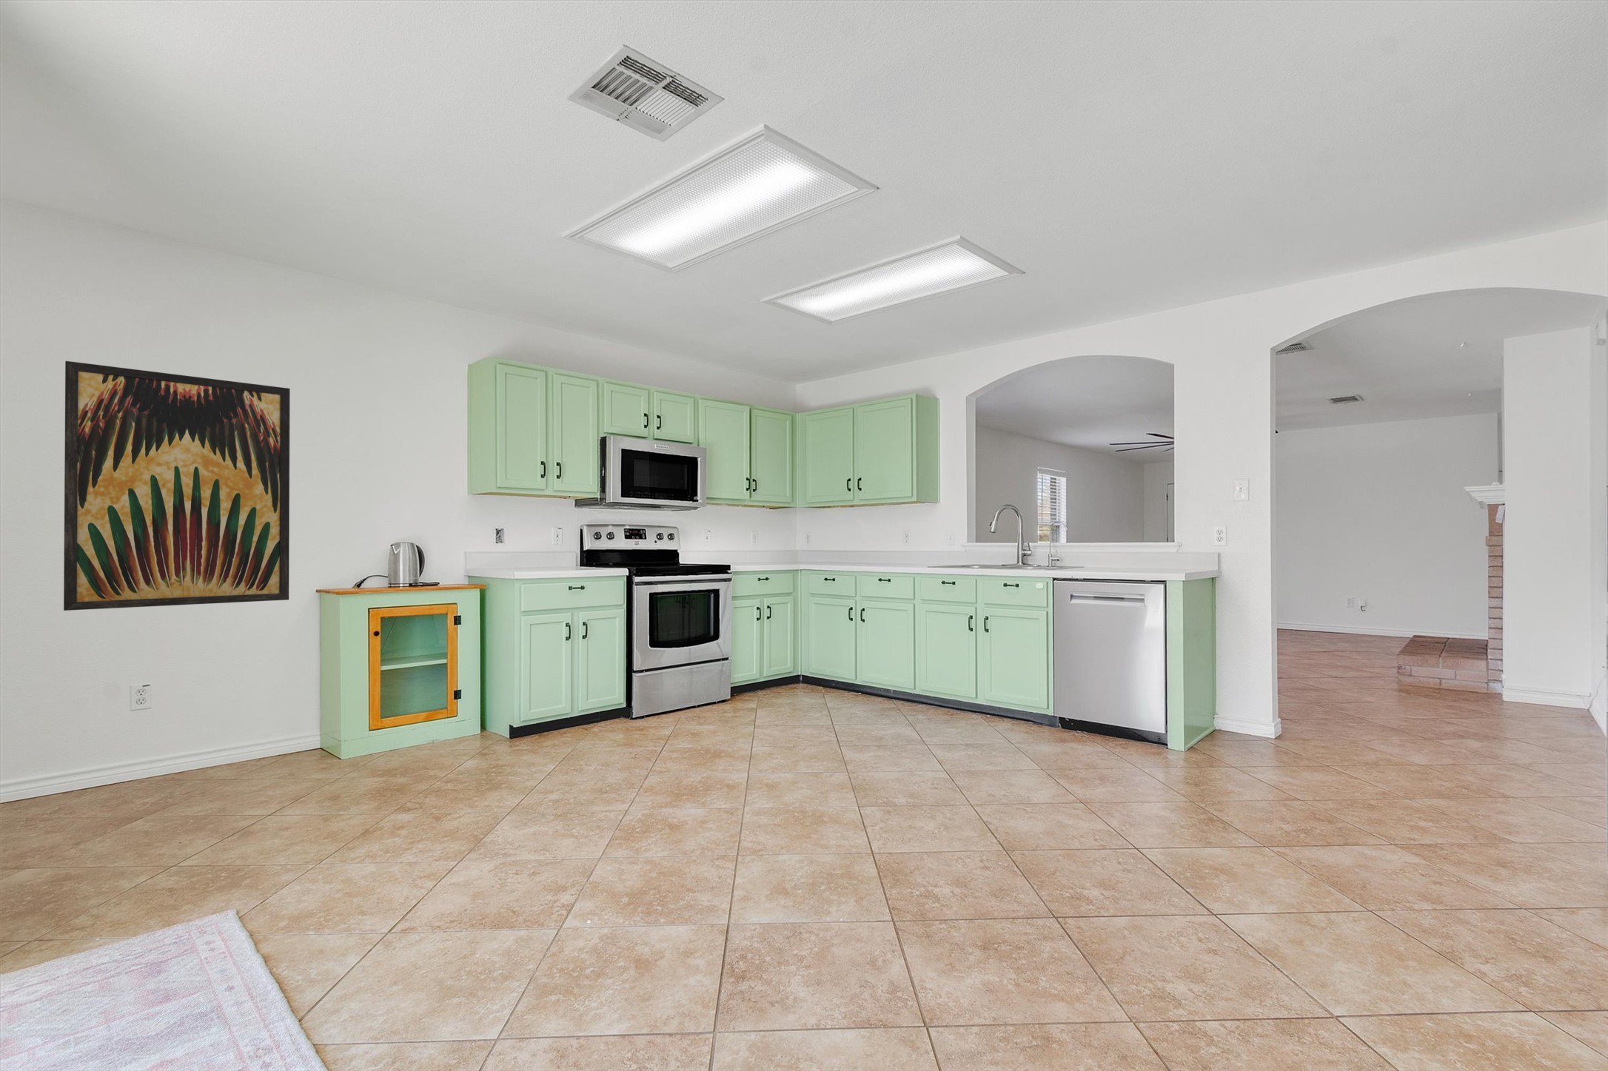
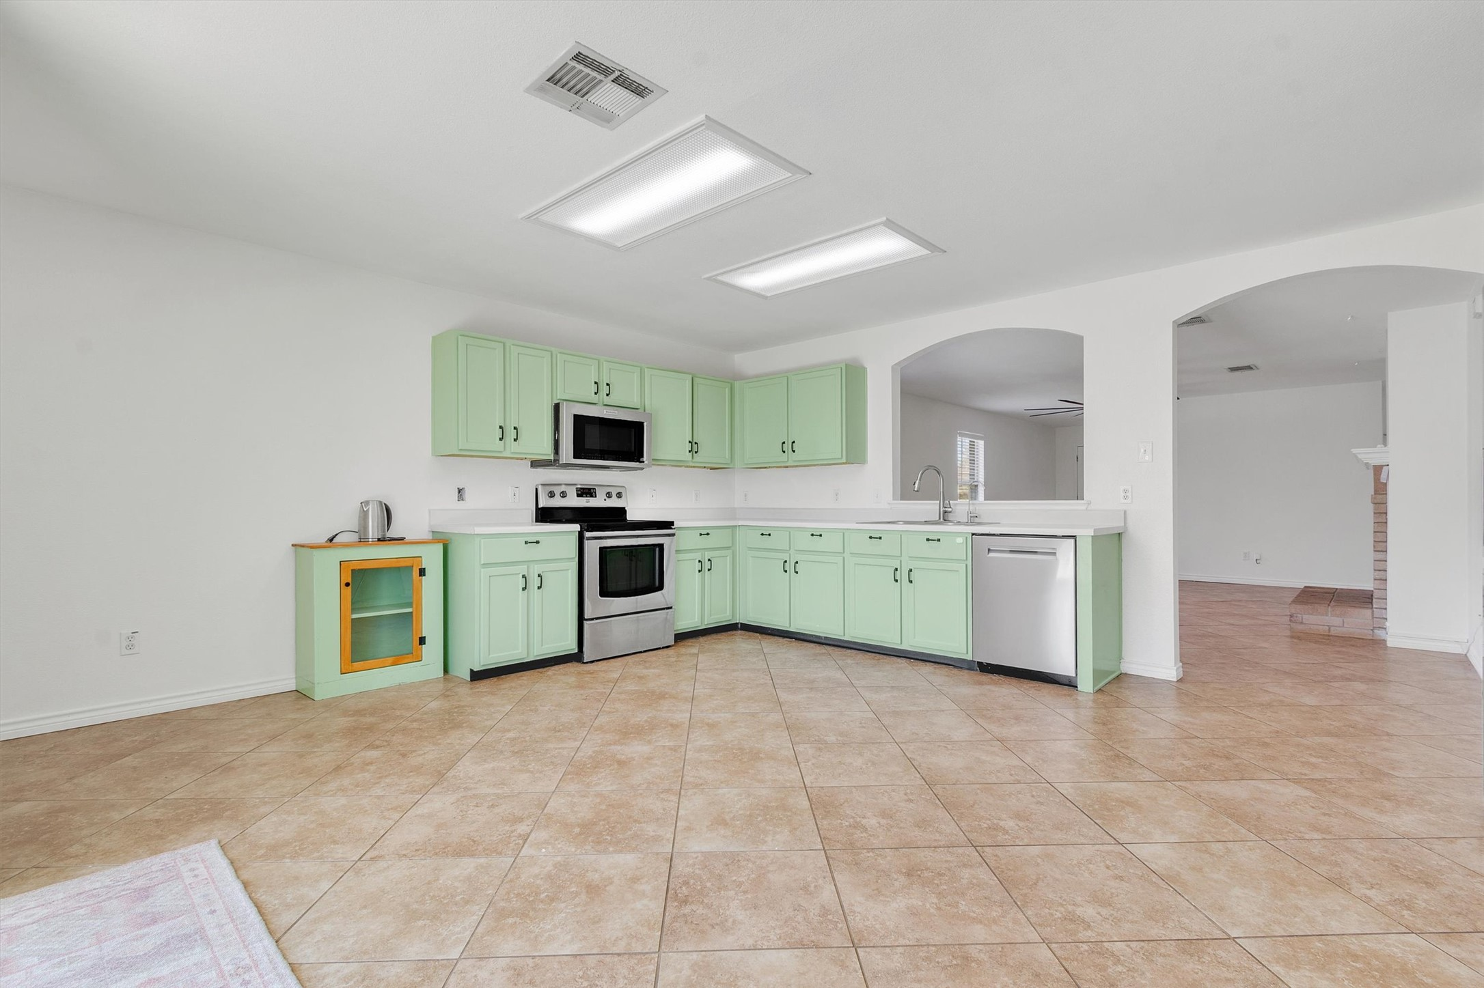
- wall art [63,361,291,611]
